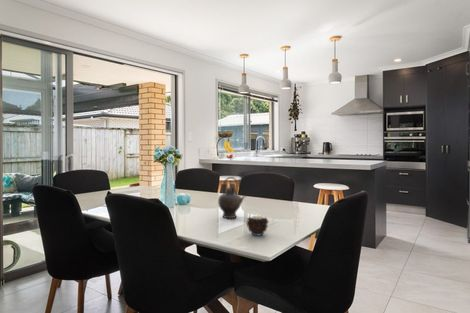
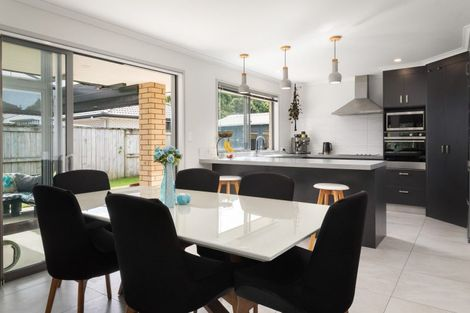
- candle [245,214,269,237]
- teapot [217,176,248,219]
